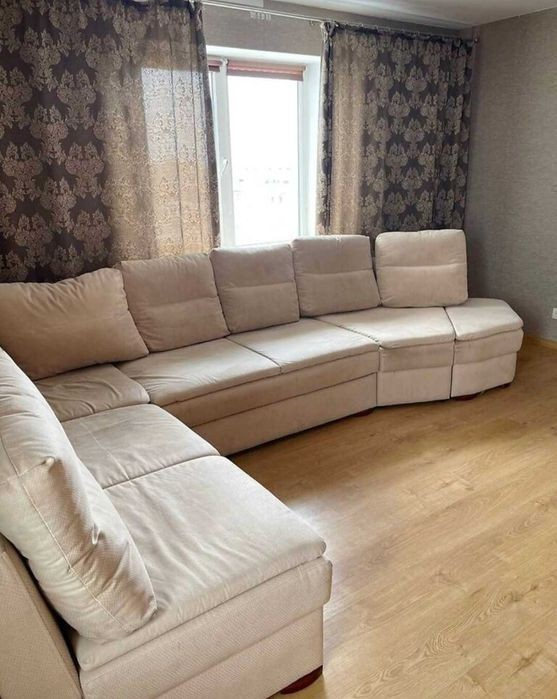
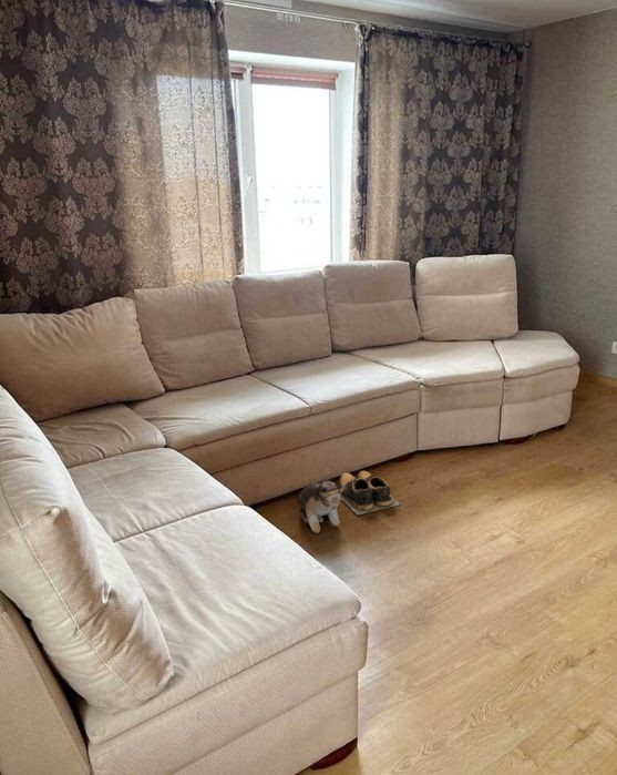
+ plush toy [297,480,345,534]
+ shoes [337,470,402,516]
